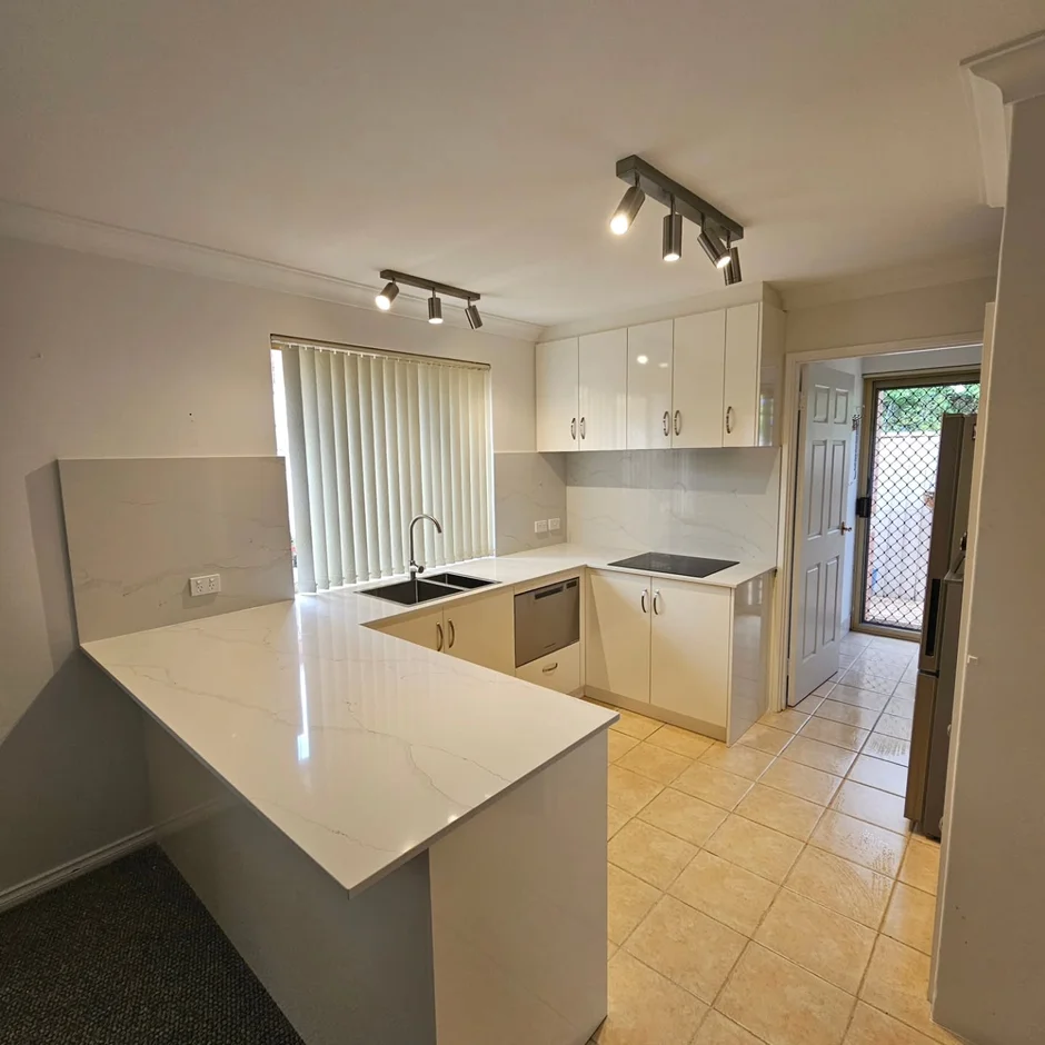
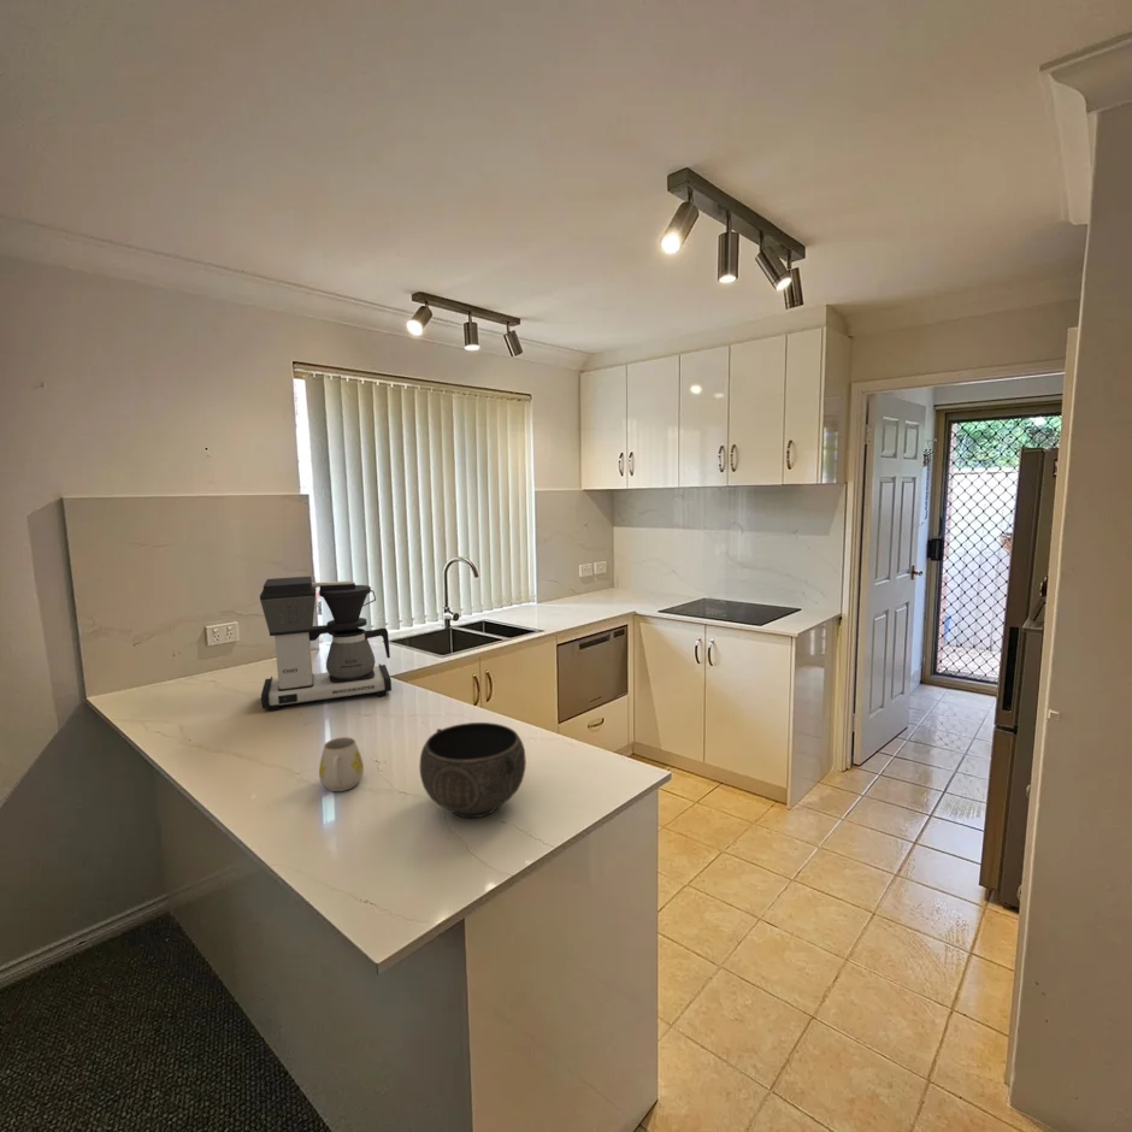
+ mug [318,736,365,792]
+ bowl [419,721,527,819]
+ coffee maker [259,576,393,712]
